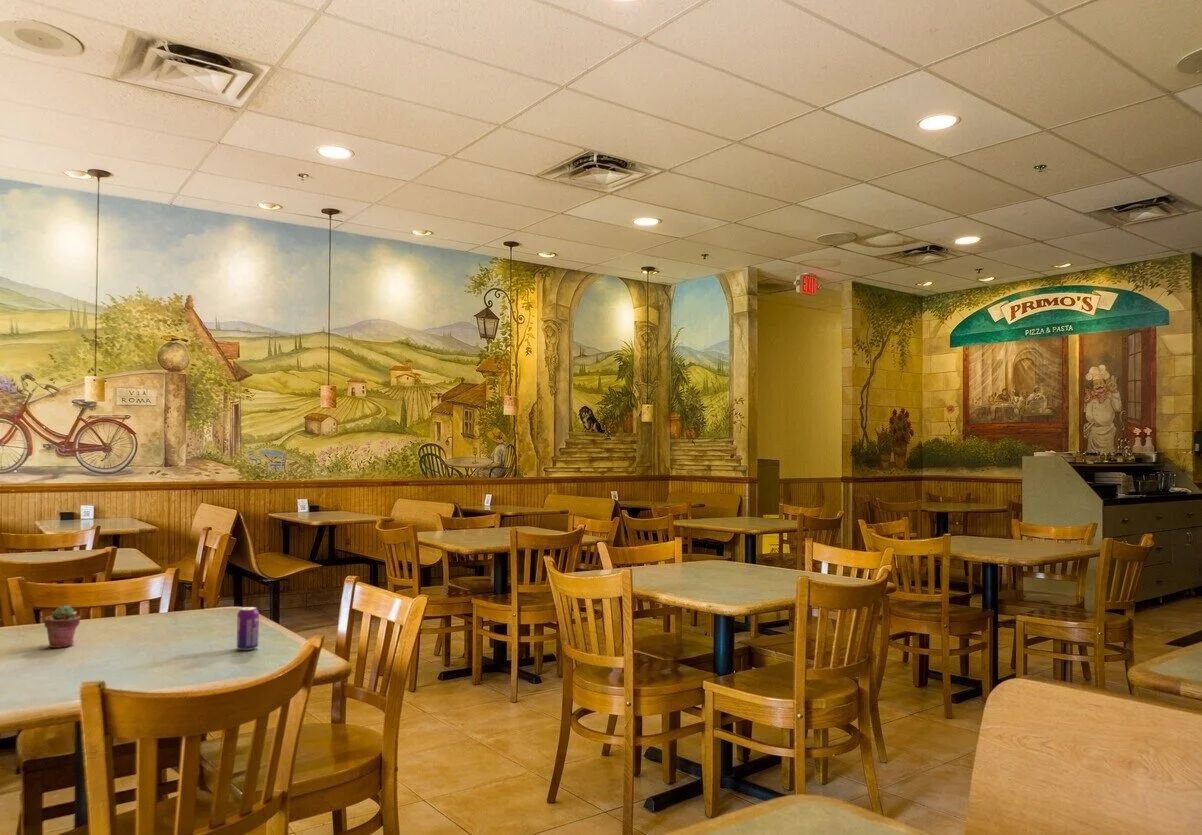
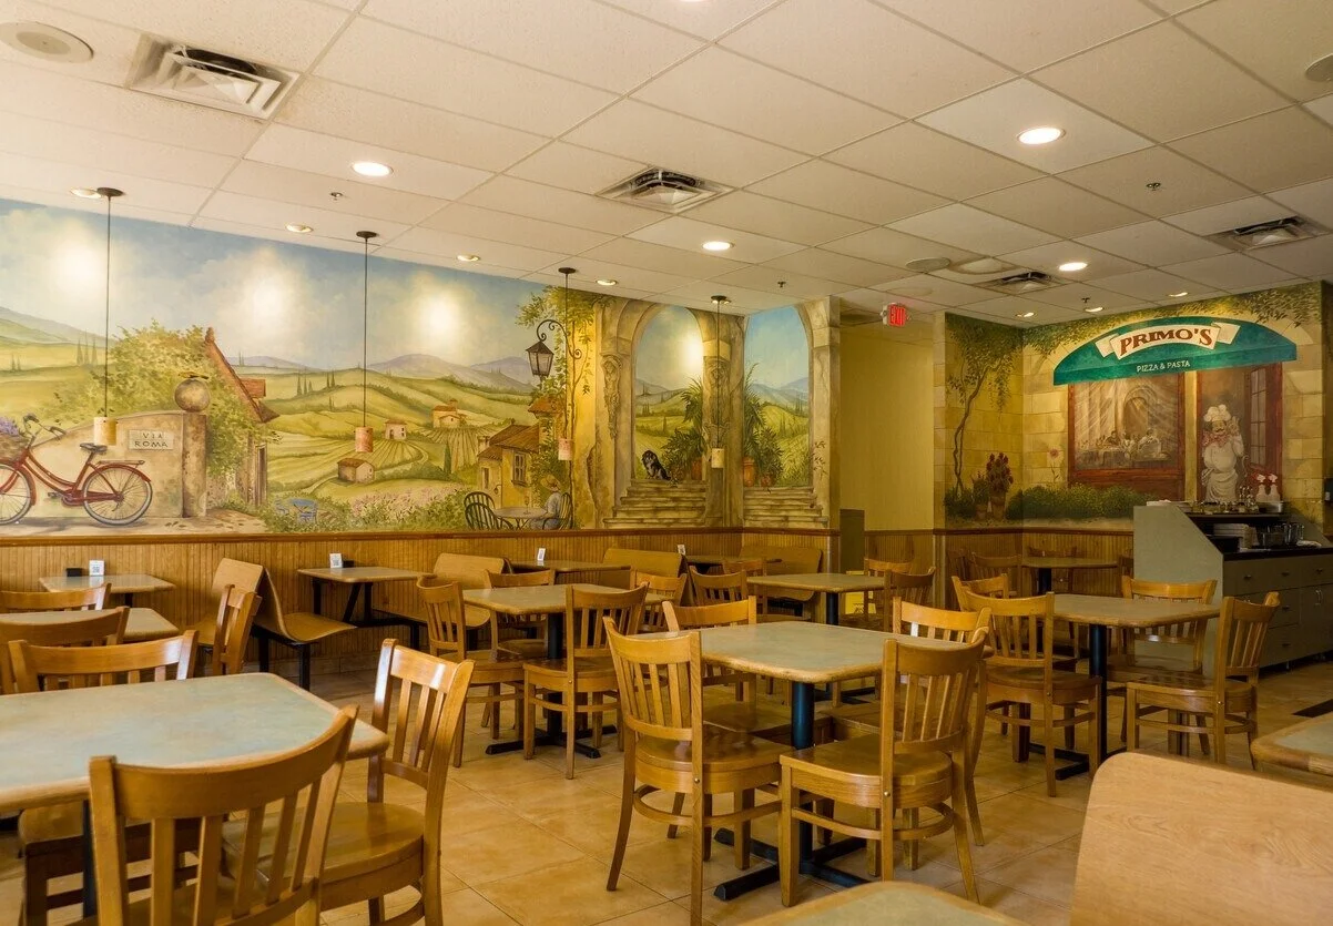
- beverage can [236,606,260,651]
- potted succulent [43,604,81,649]
